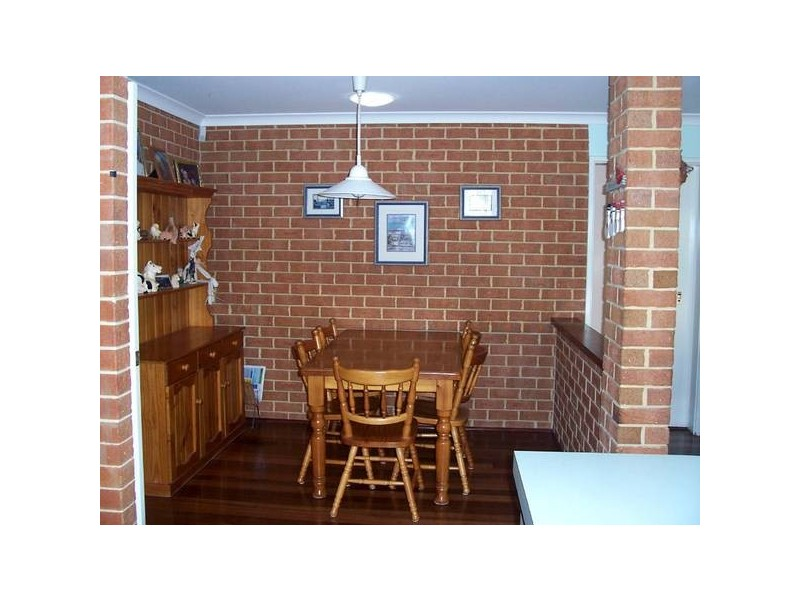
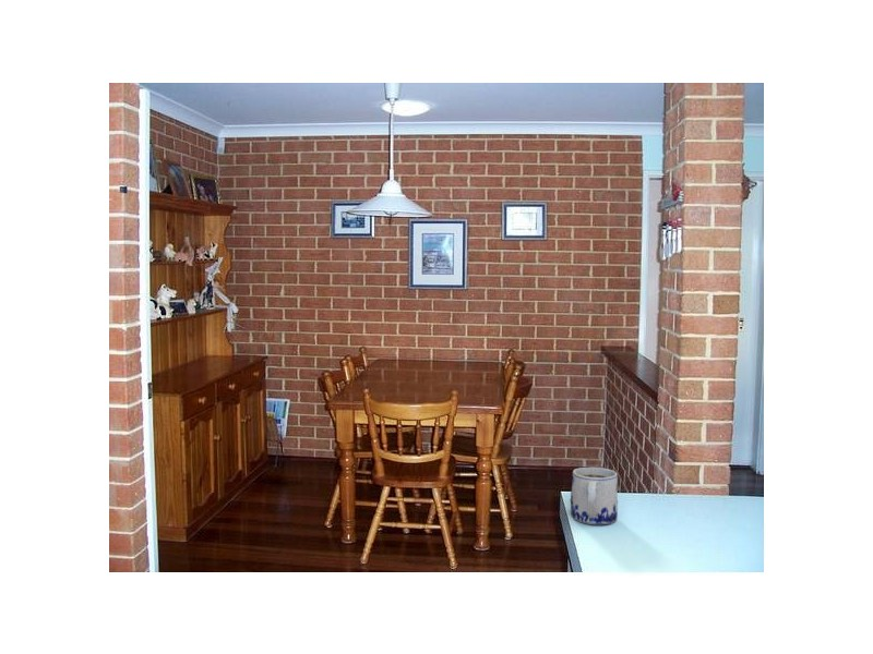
+ mug [570,467,619,525]
